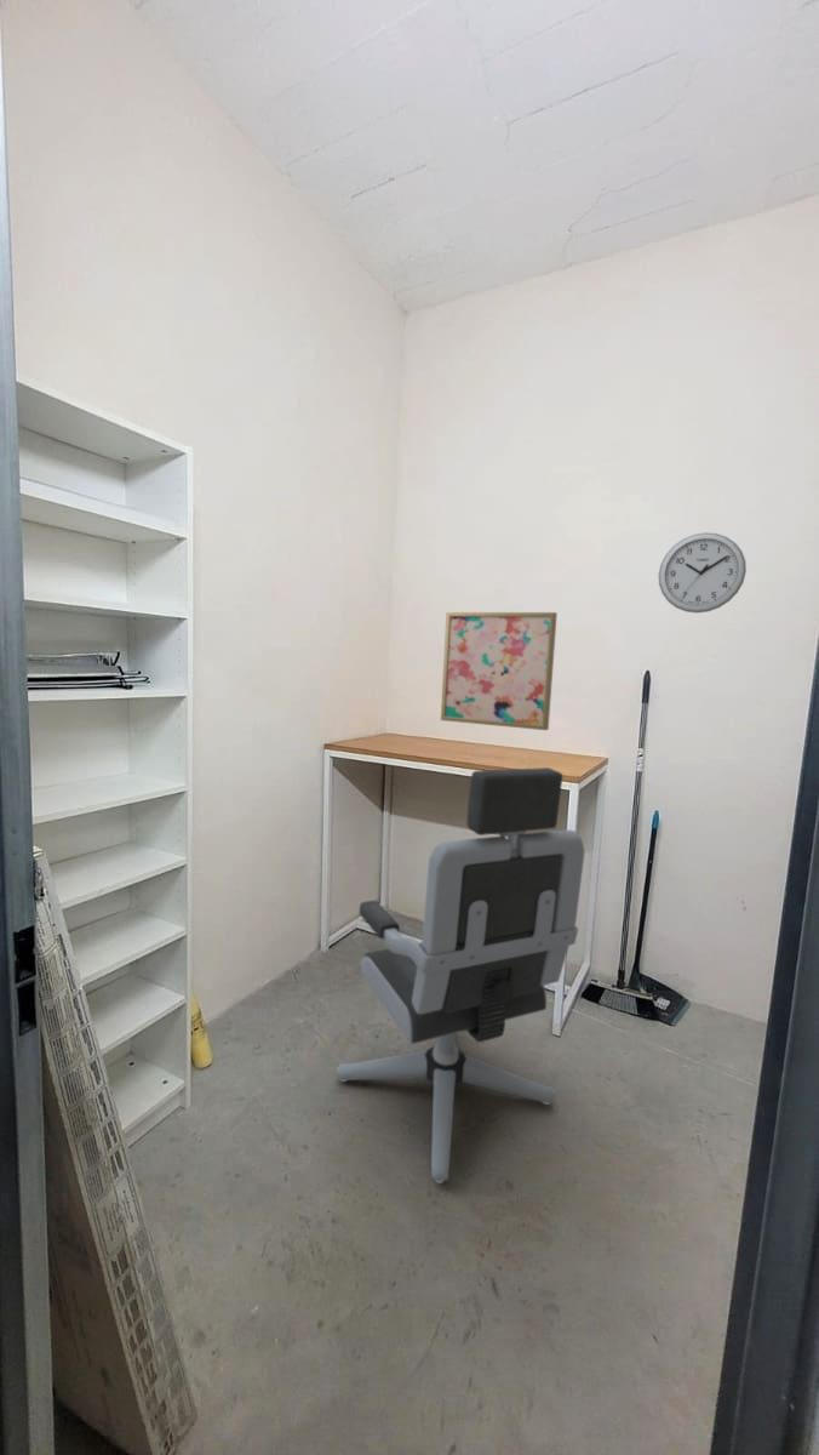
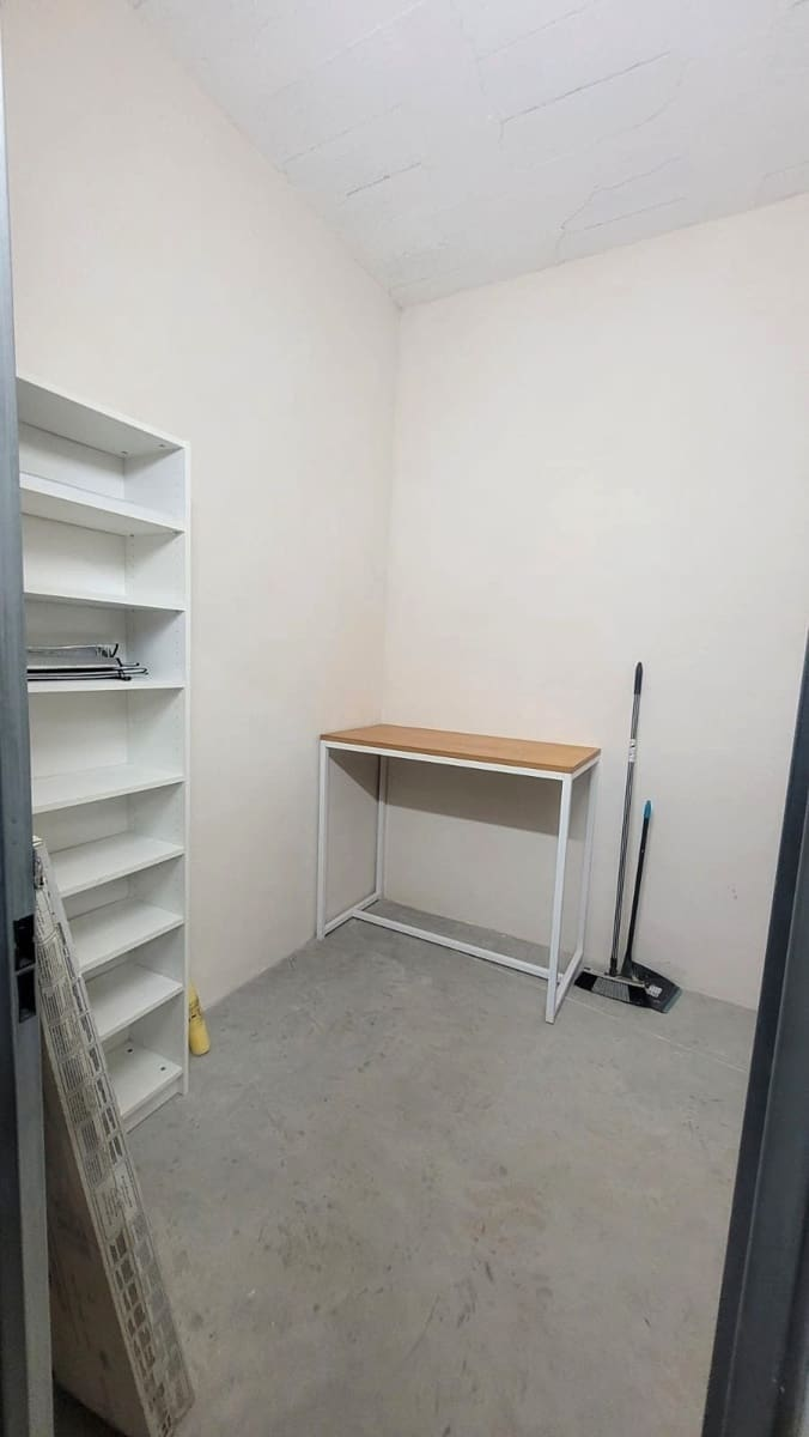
- wall clock [658,531,748,614]
- wall art [440,611,559,731]
- office chair [334,766,586,1185]
